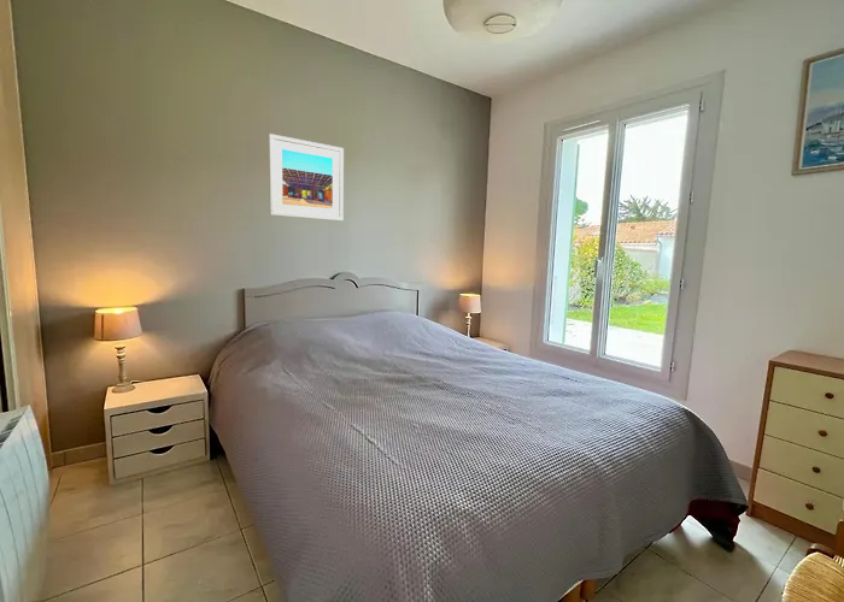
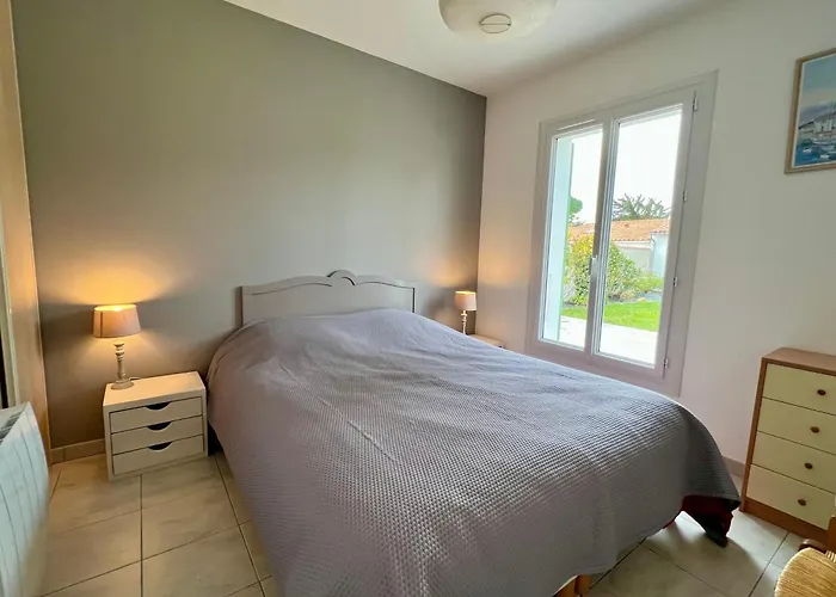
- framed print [268,132,345,223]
